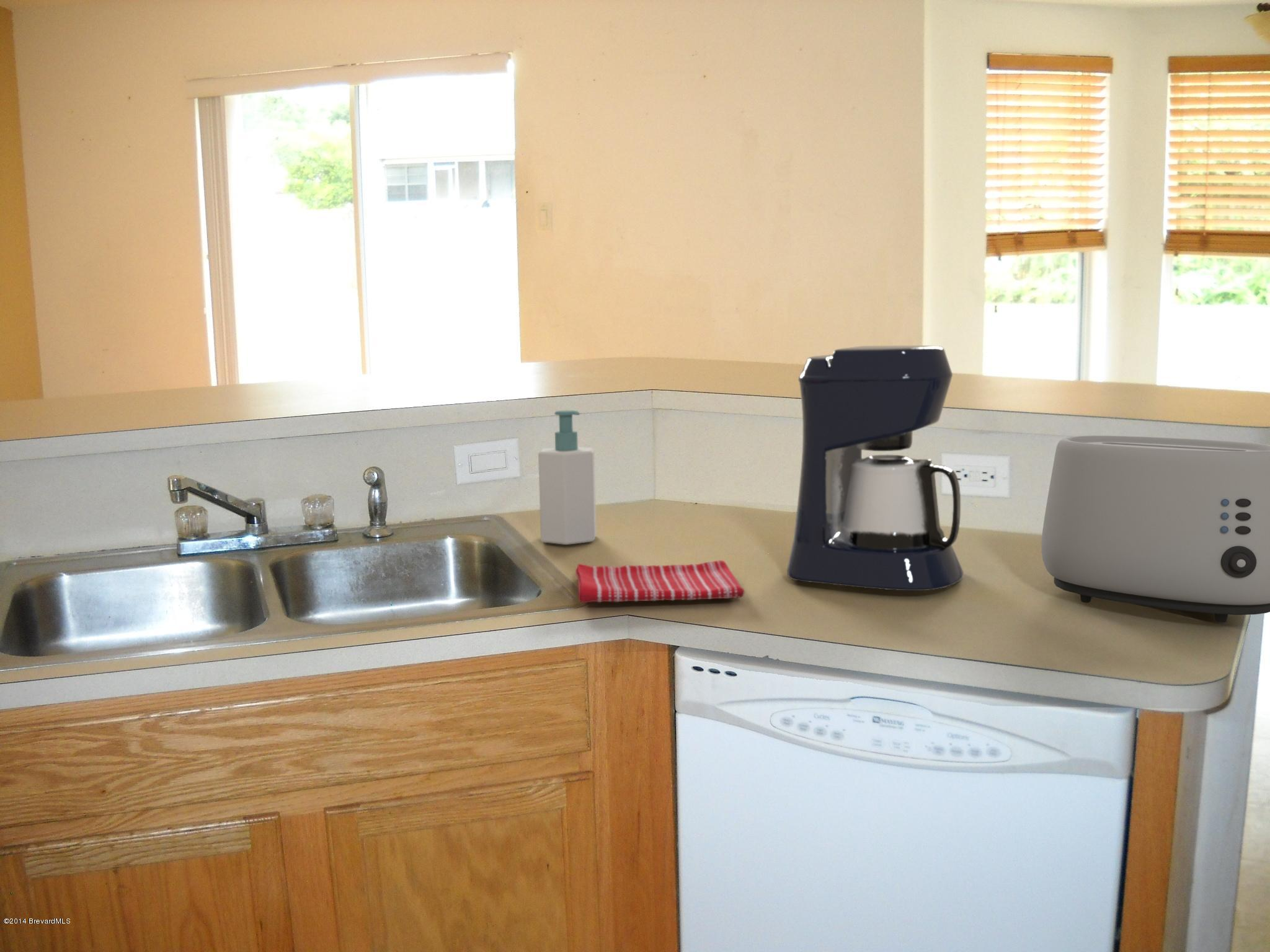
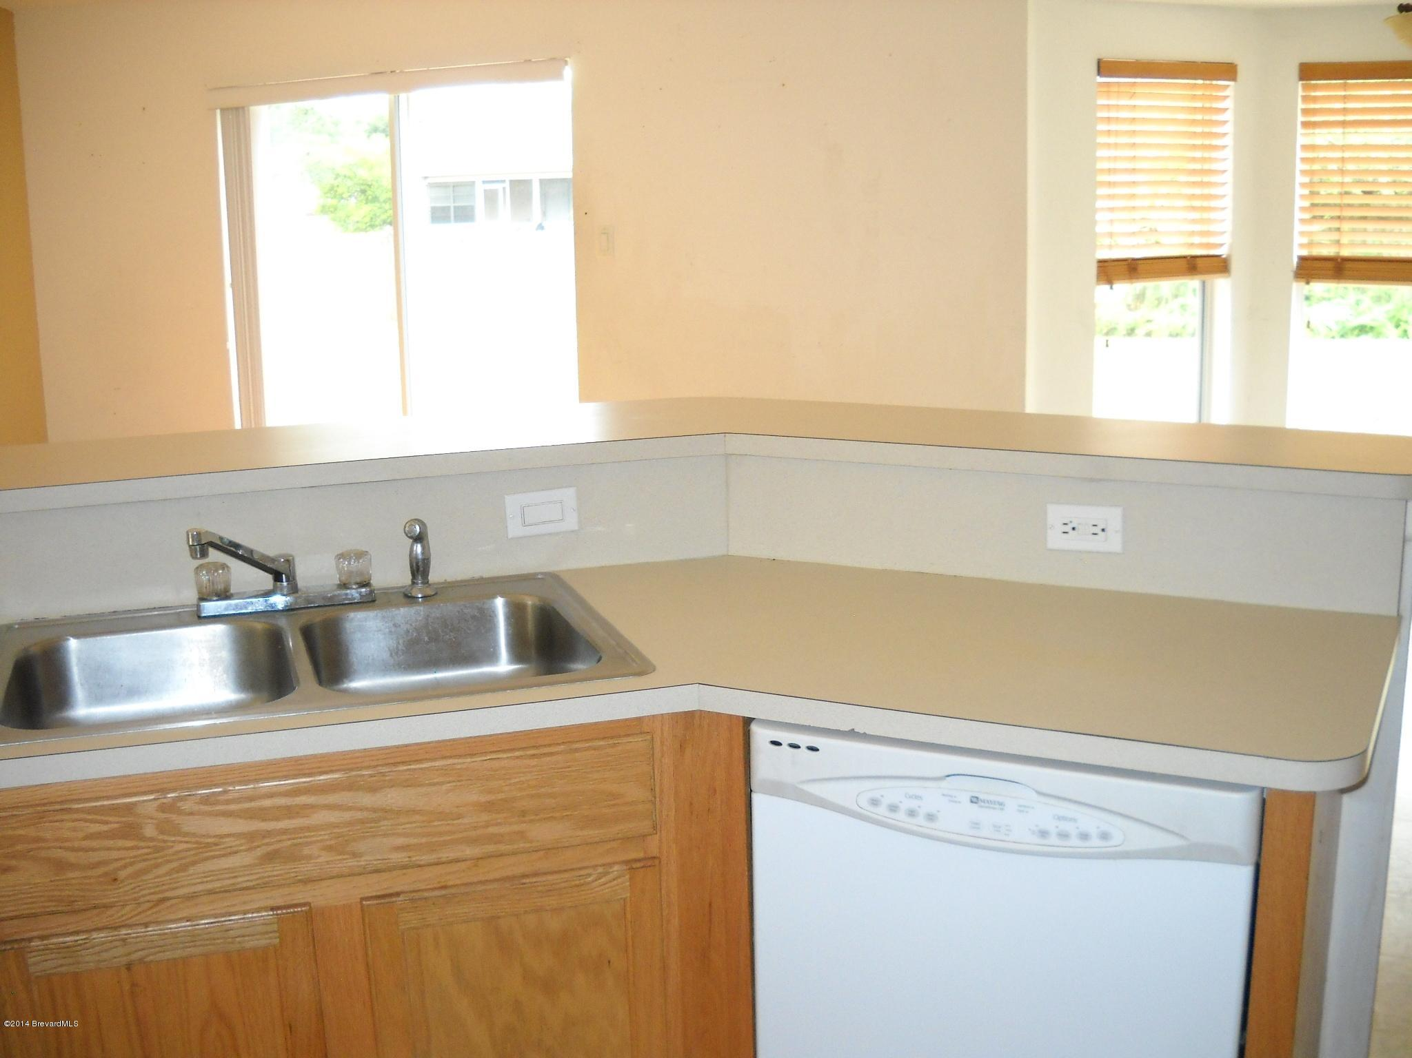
- coffee maker [786,345,964,591]
- dish towel [575,560,745,604]
- toaster [1041,435,1270,624]
- soap bottle [538,410,597,545]
